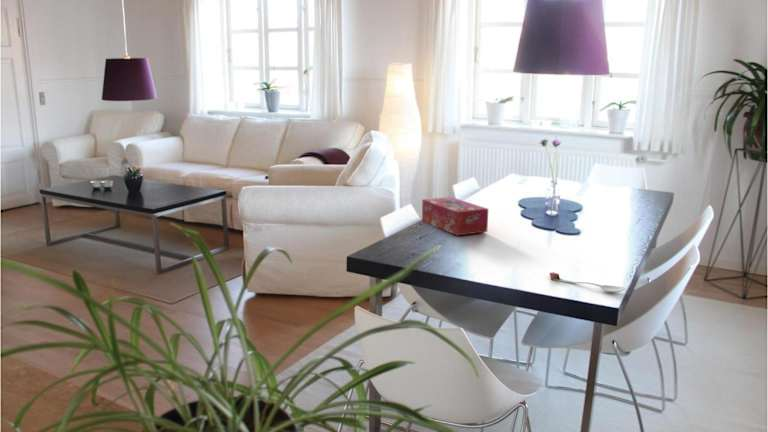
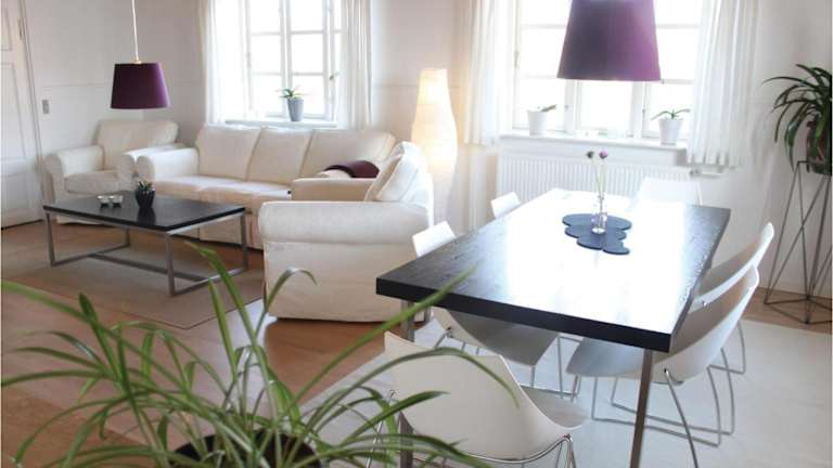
- spoon [548,271,627,293]
- tissue box [421,196,489,236]
